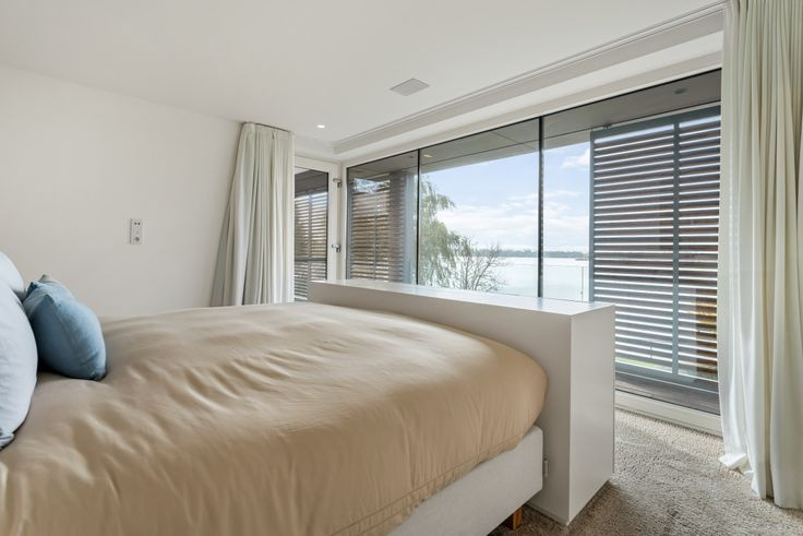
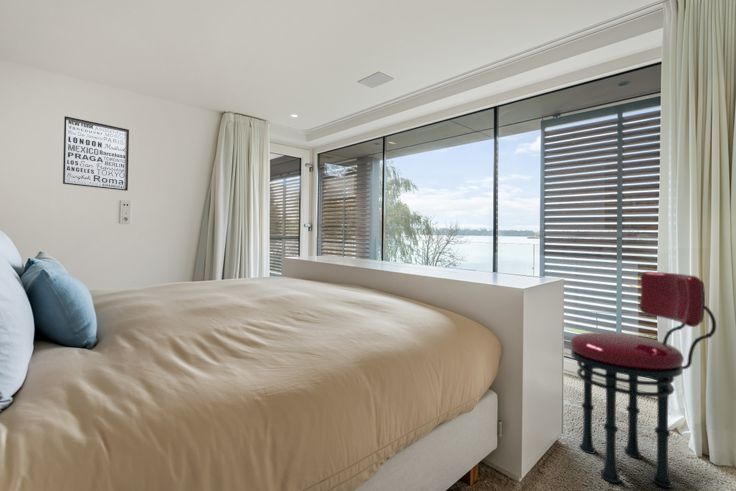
+ stool [569,271,717,489]
+ wall art [62,115,130,192]
